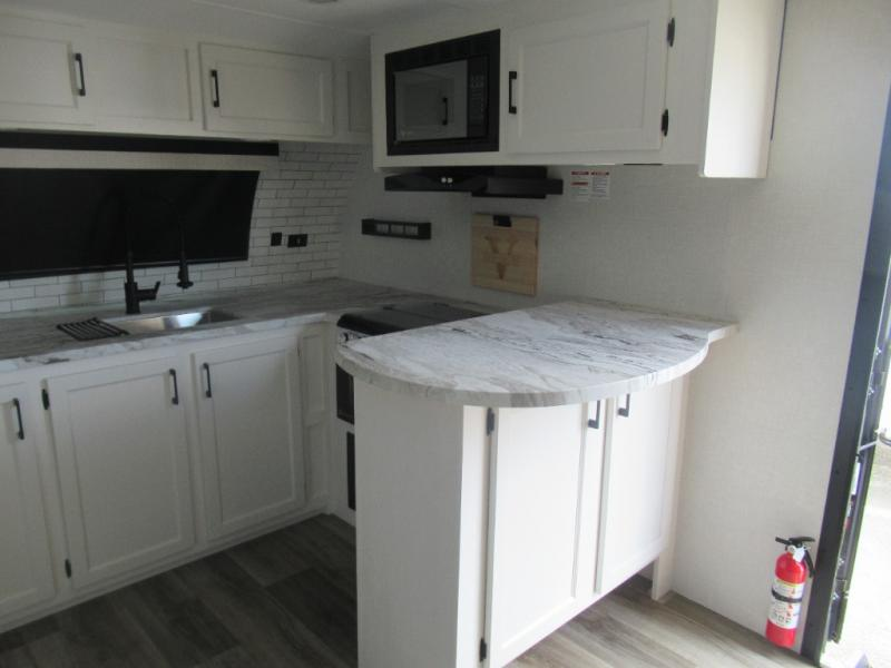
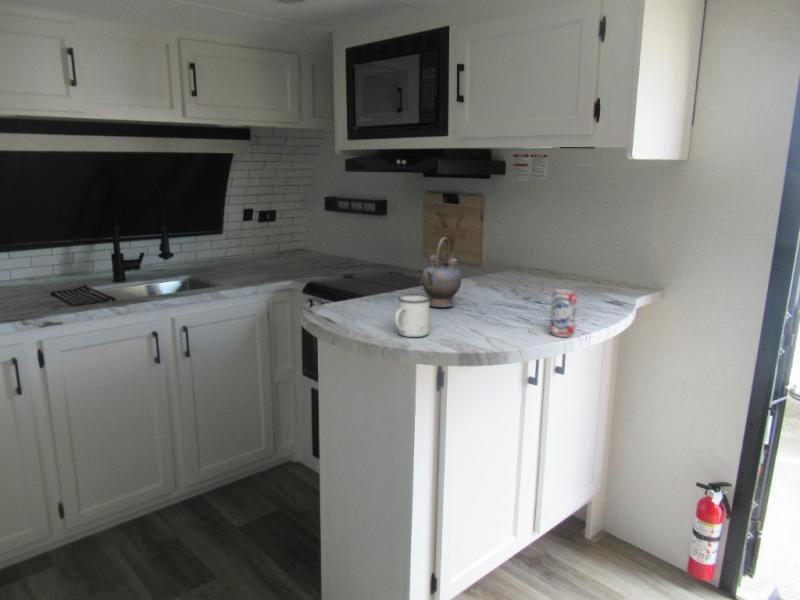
+ teapot [419,236,463,308]
+ mug [394,294,430,338]
+ beverage can [549,288,577,338]
